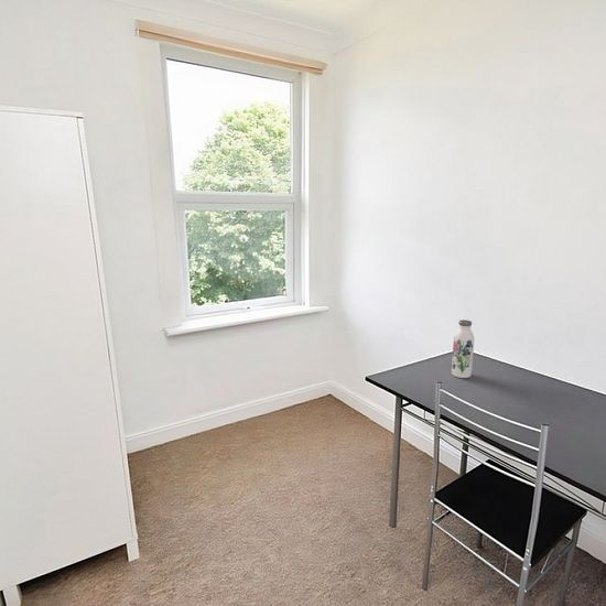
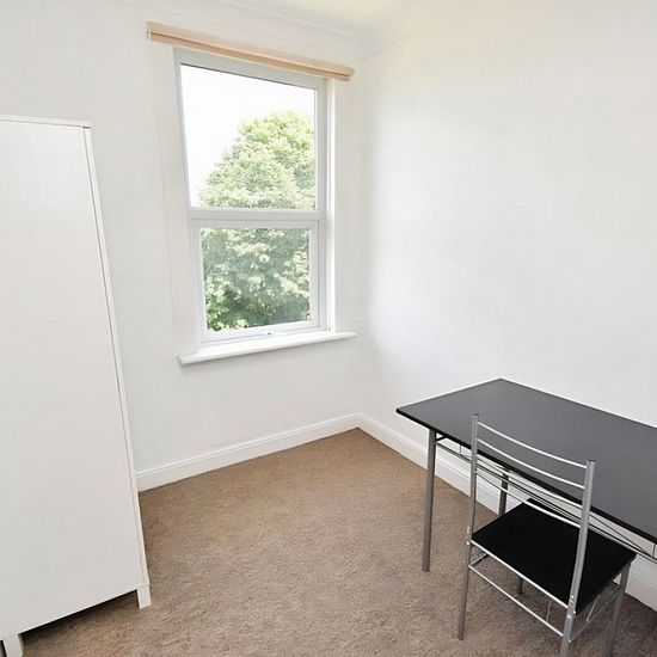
- water bottle [451,318,475,379]
